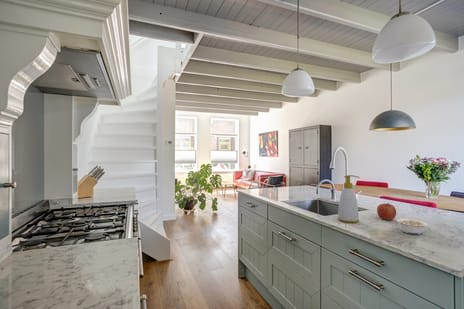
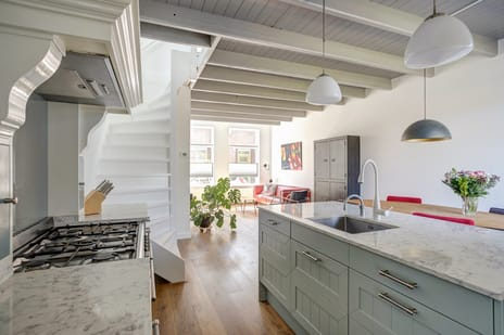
- soap bottle [337,174,360,224]
- fruit [376,202,397,221]
- legume [396,217,429,235]
